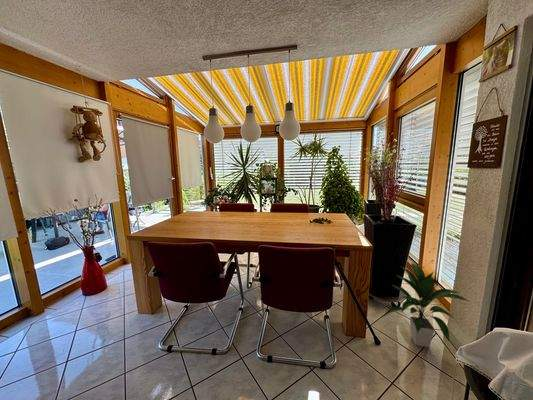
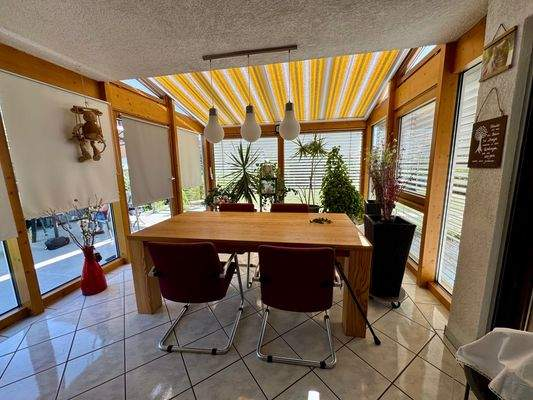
- indoor plant [381,262,470,348]
